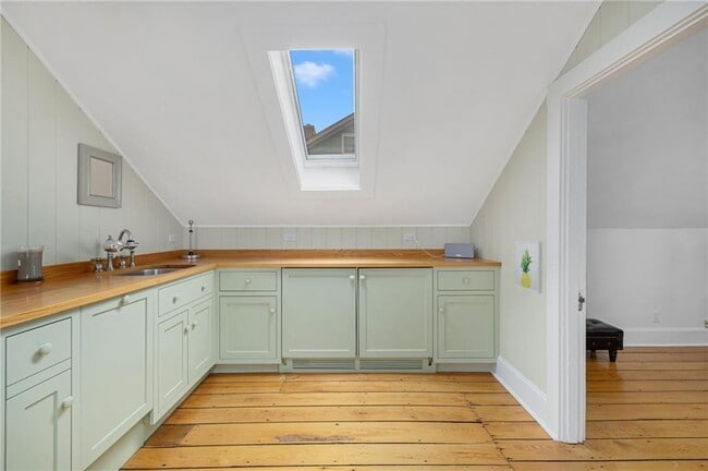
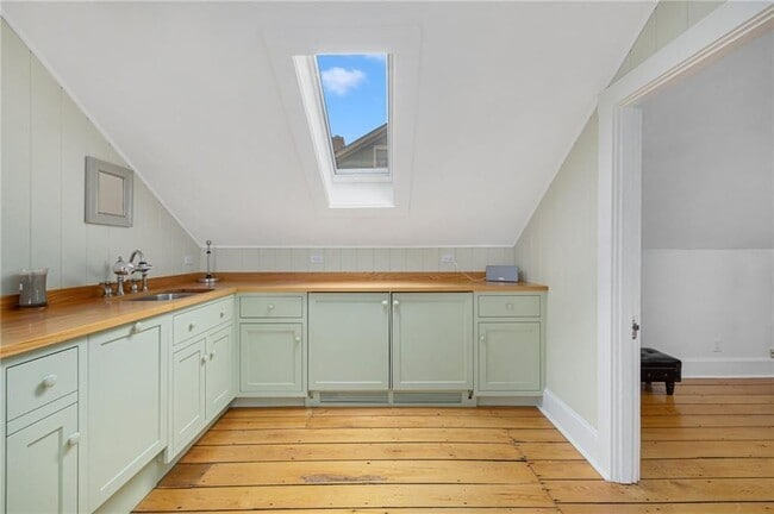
- wall art [514,240,544,294]
